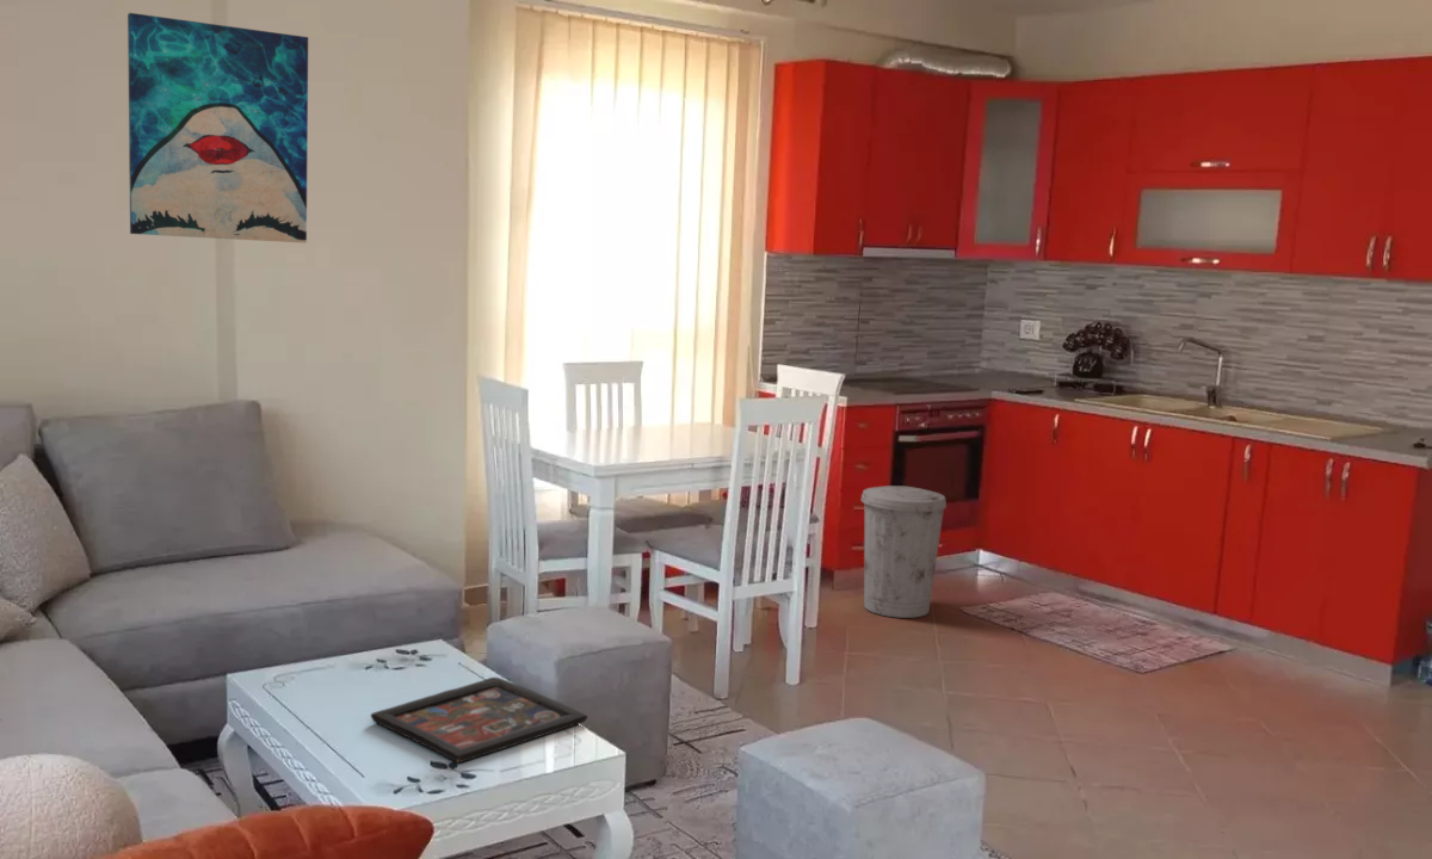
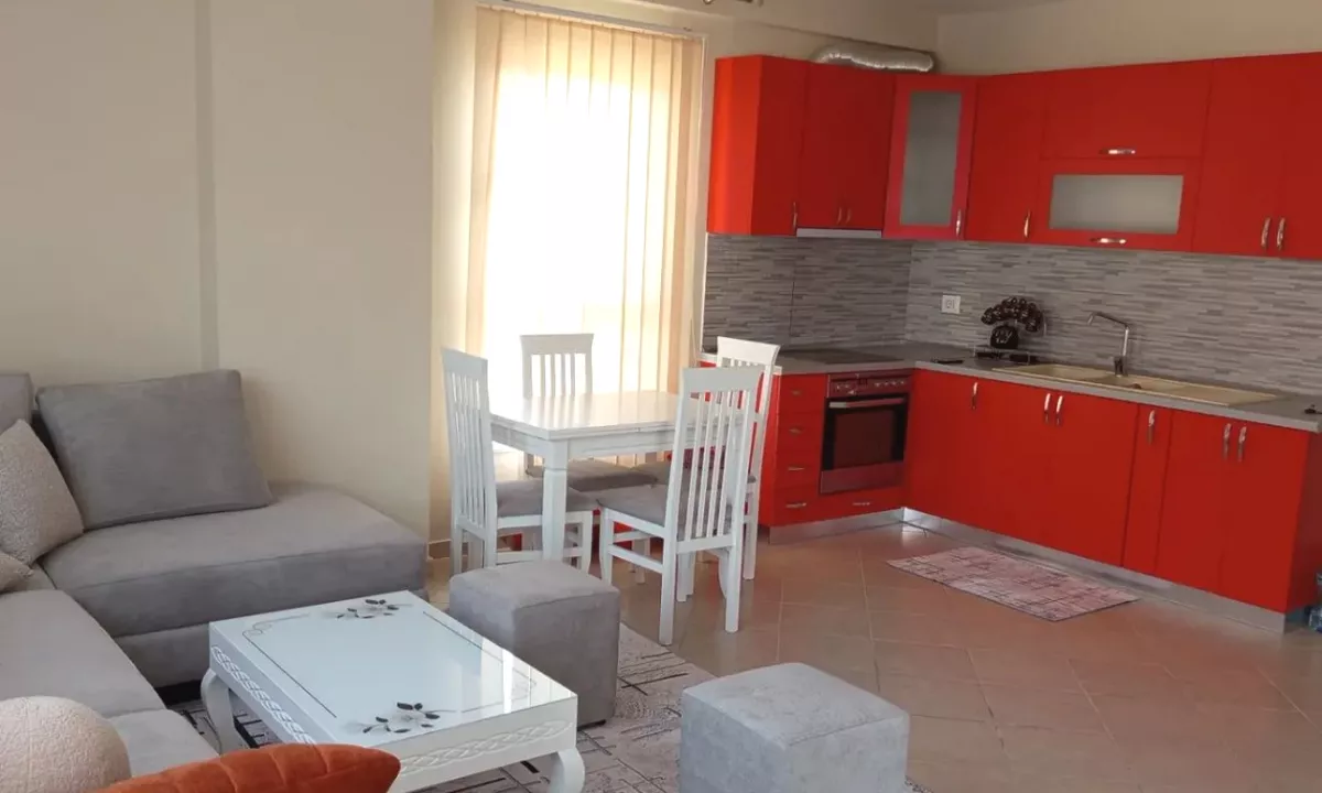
- wall art [126,12,309,245]
- trash can [860,484,948,619]
- decorative tray [370,676,588,764]
